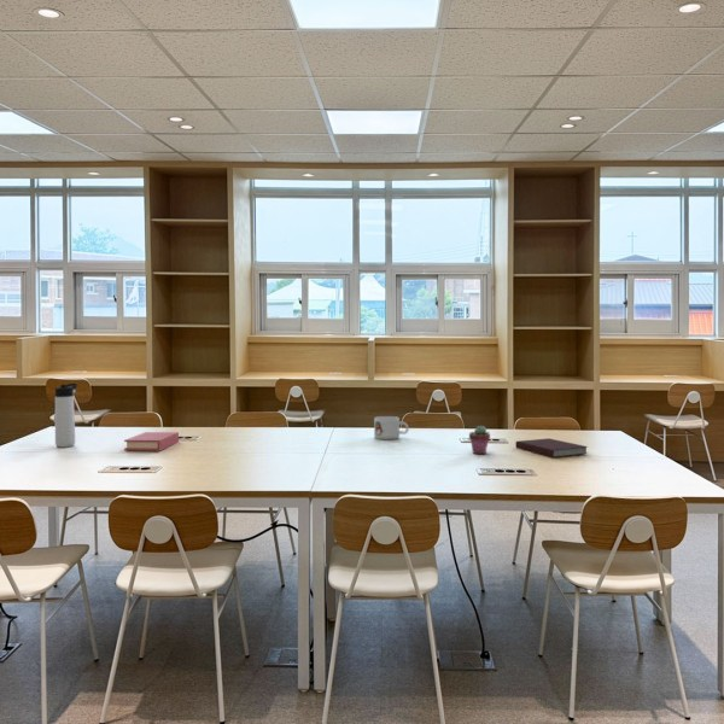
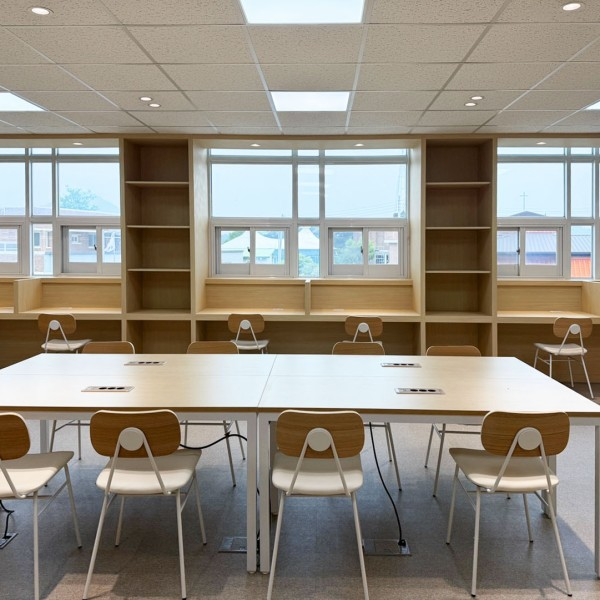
- thermos bottle [54,383,78,448]
- mug [373,415,410,440]
- notebook [514,437,589,459]
- book [123,431,180,453]
- potted succulent [468,425,491,455]
